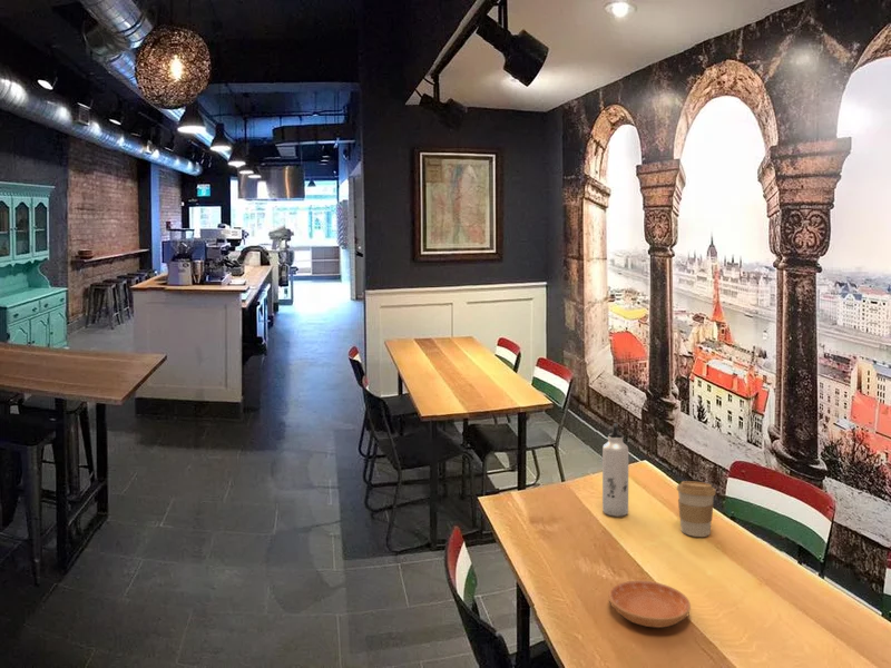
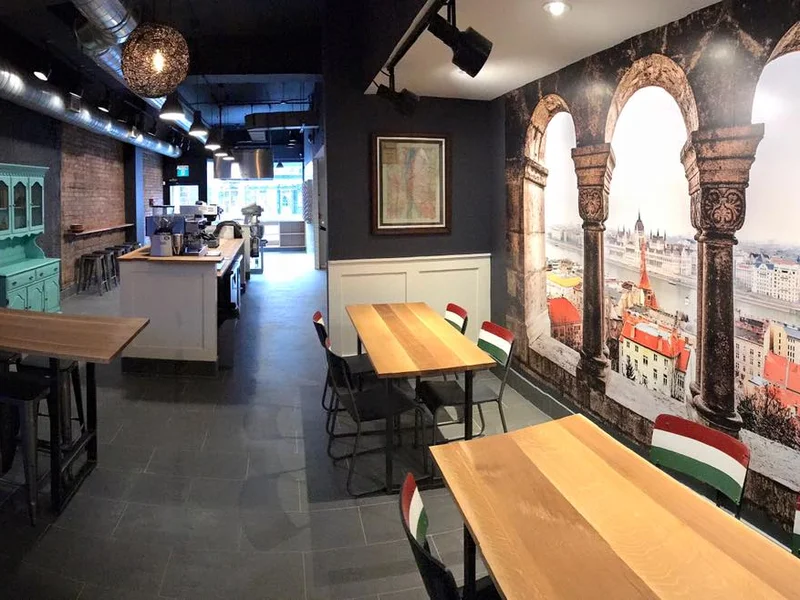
- saucer [608,580,692,629]
- water bottle [601,422,629,518]
- coffee cup [676,480,717,538]
